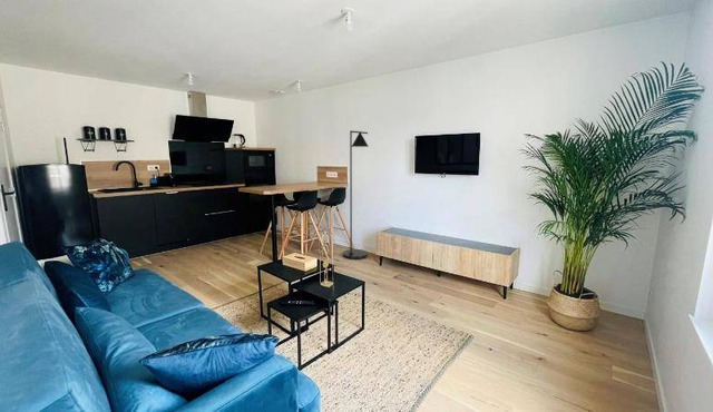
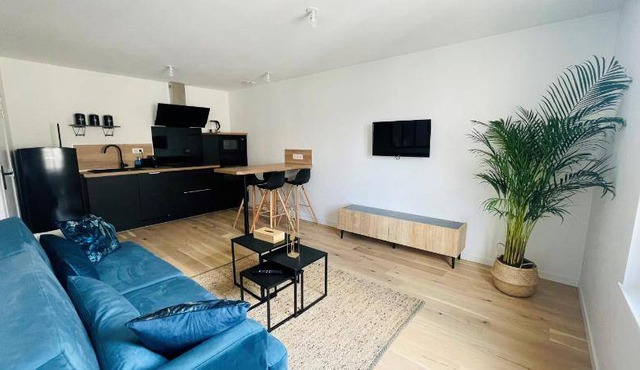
- floor lamp [342,129,370,259]
